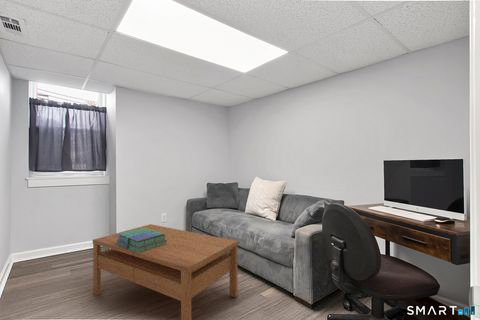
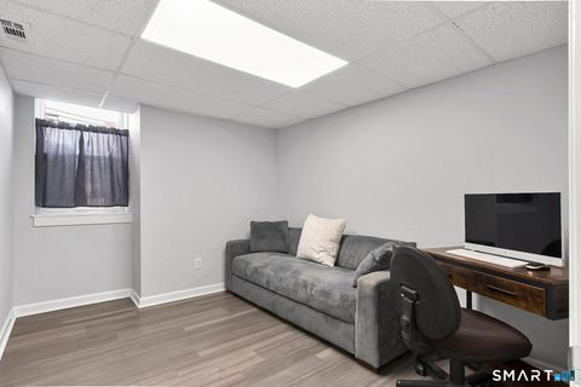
- stack of books [117,228,167,253]
- coffee table [92,223,239,320]
